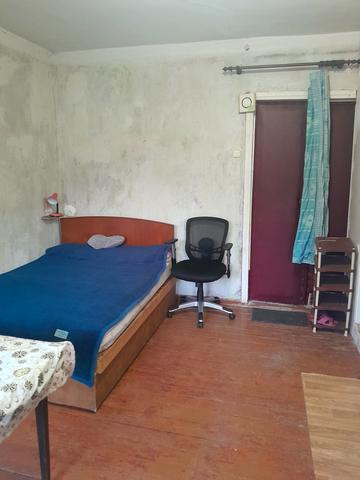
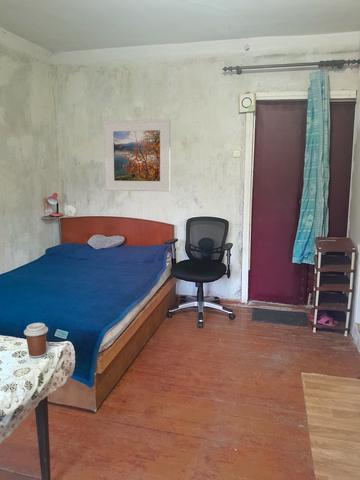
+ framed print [103,118,171,193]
+ coffee cup [23,322,49,359]
